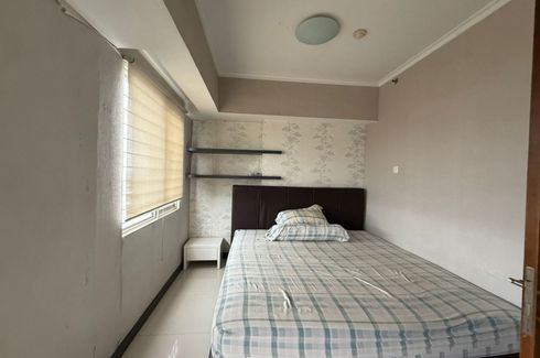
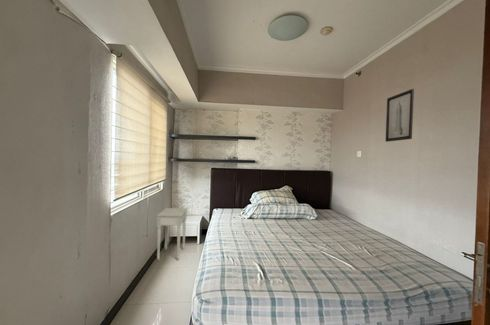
+ nightstand [156,207,189,261]
+ wall art [385,88,415,143]
